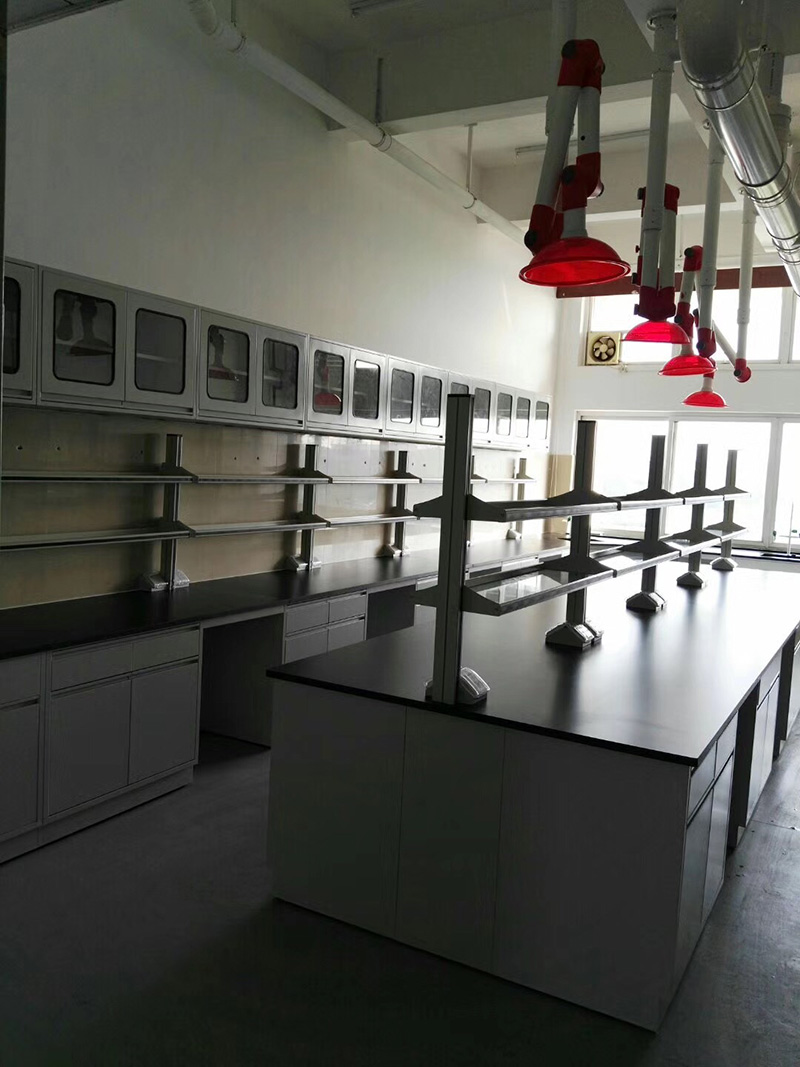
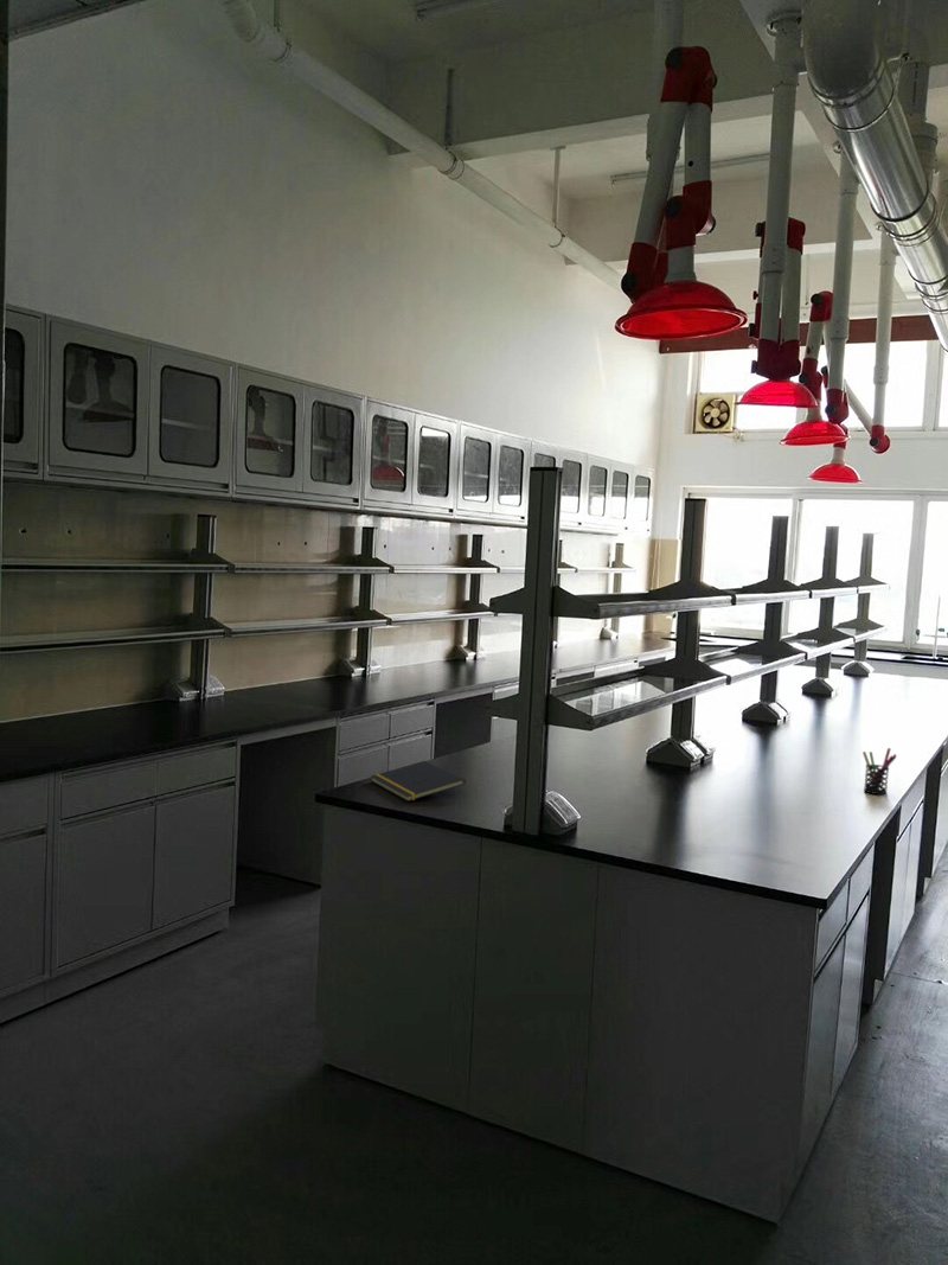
+ pen holder [861,747,898,796]
+ notepad [370,760,467,803]
